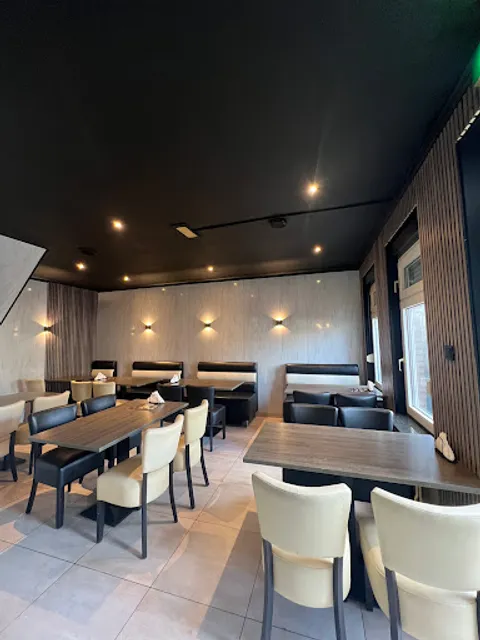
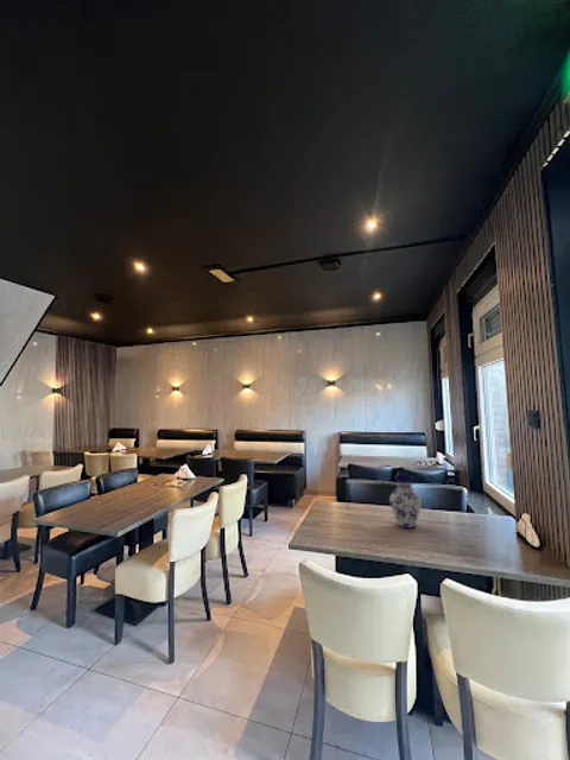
+ vase [388,474,423,530]
